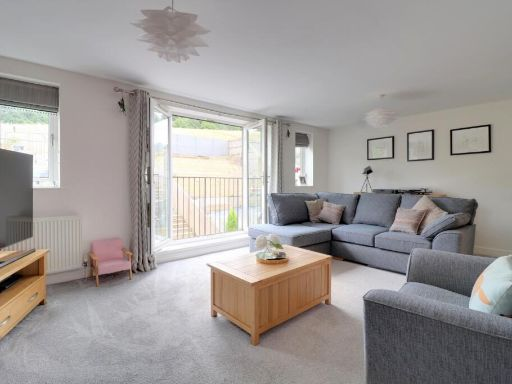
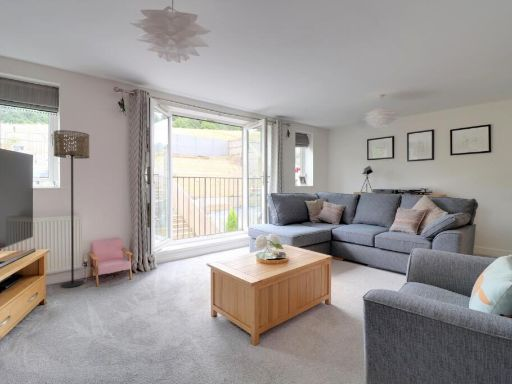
+ floor lamp [53,129,90,289]
